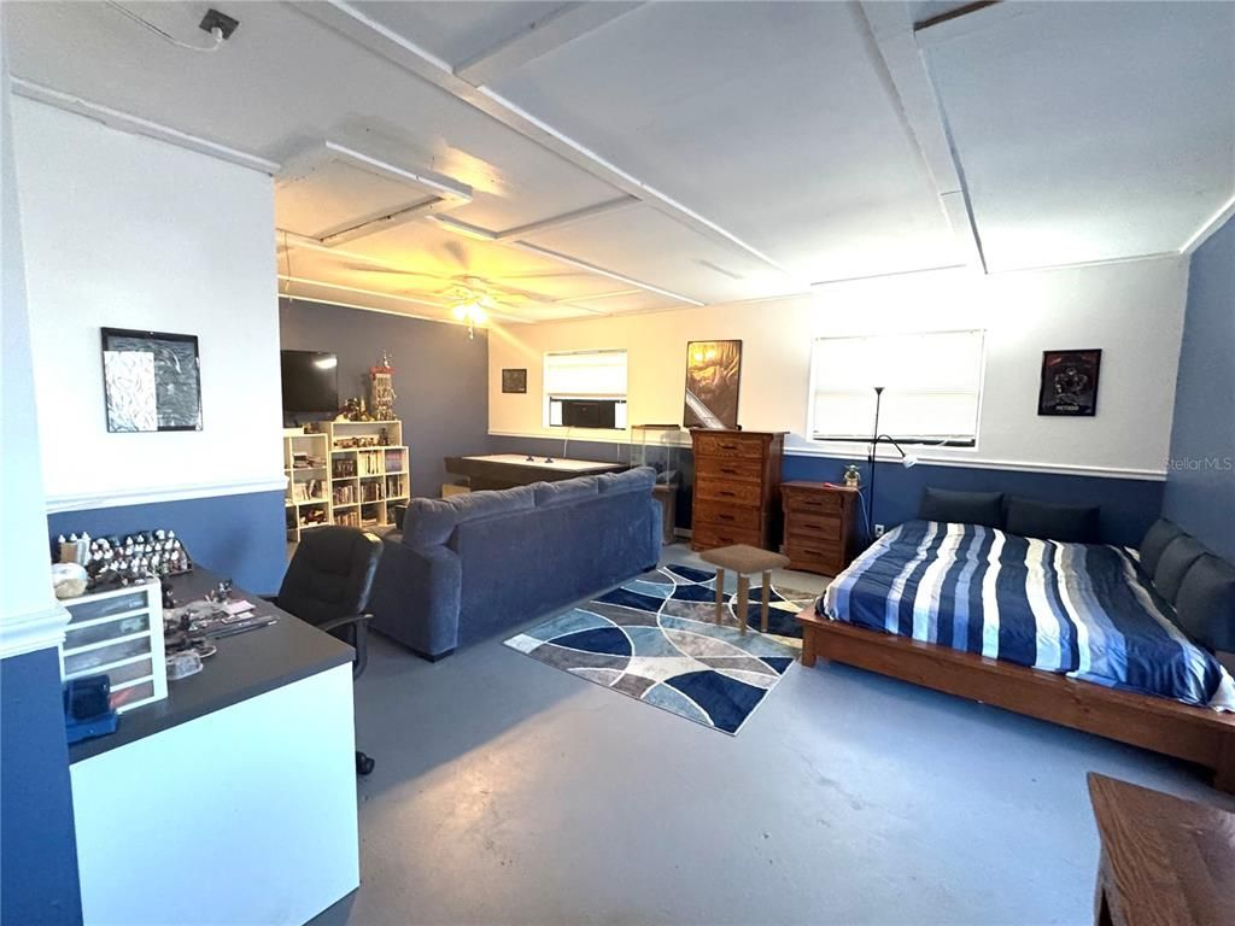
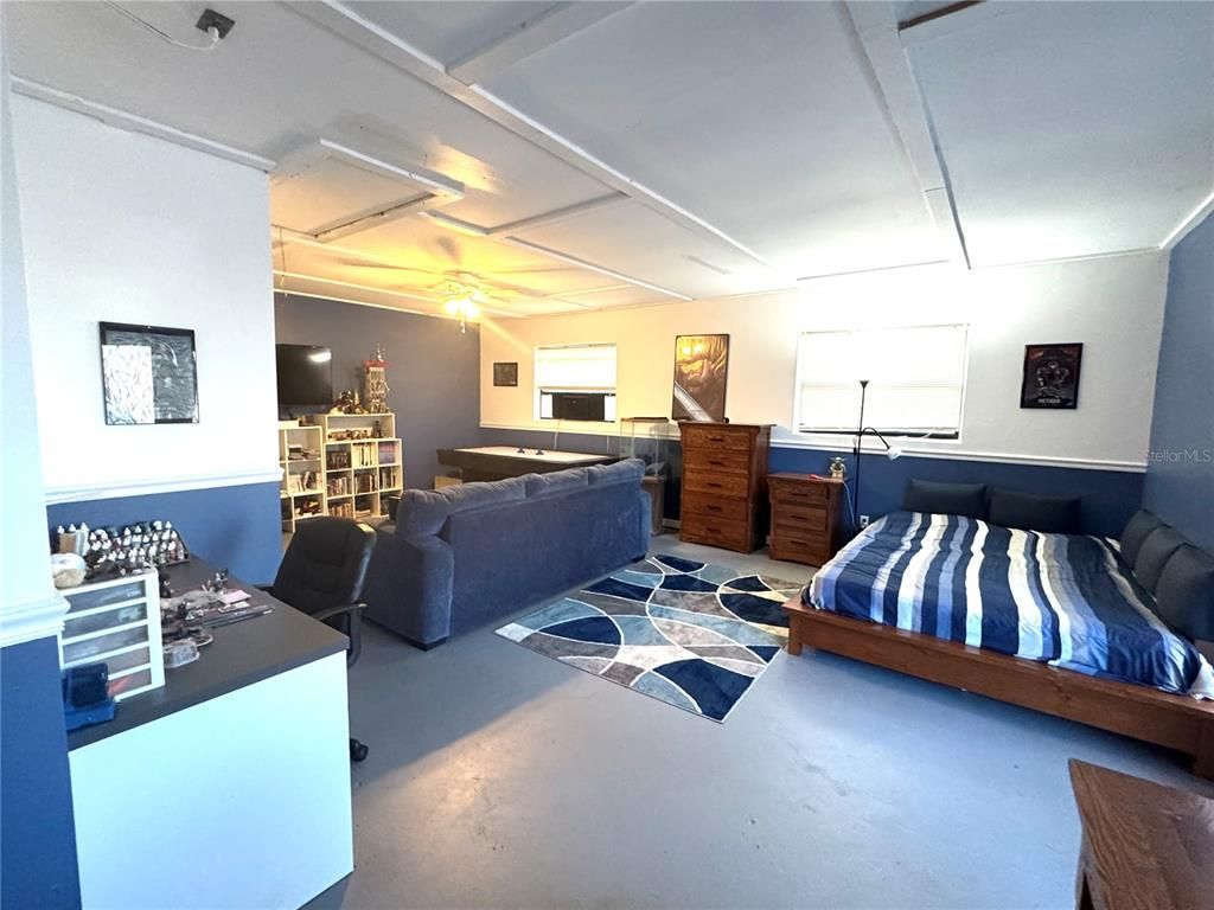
- side table [698,543,791,640]
